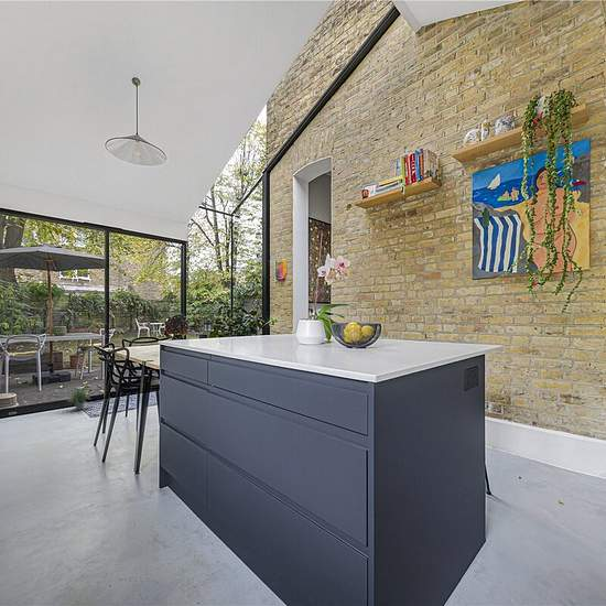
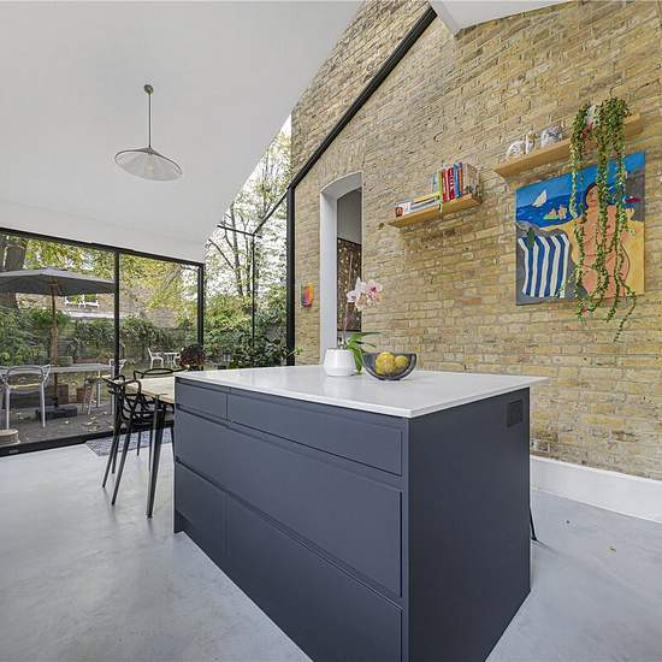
- potted plant [59,381,97,411]
